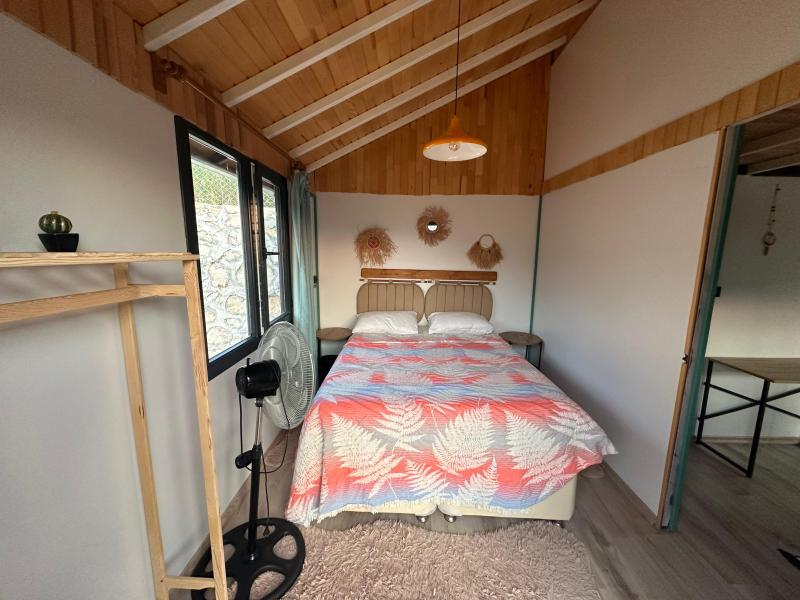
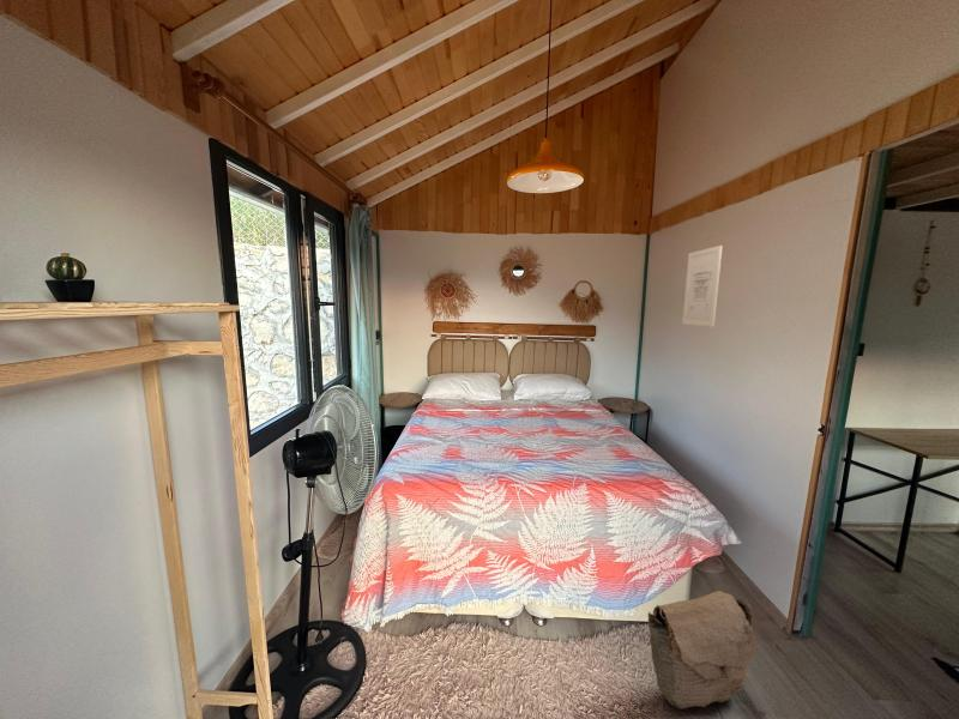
+ wall art [681,244,724,327]
+ bag [647,590,756,709]
